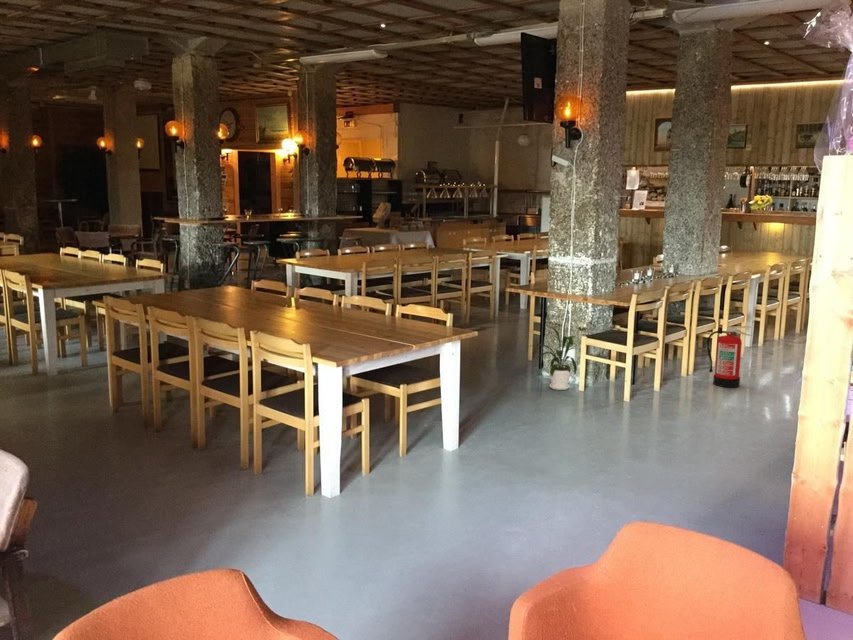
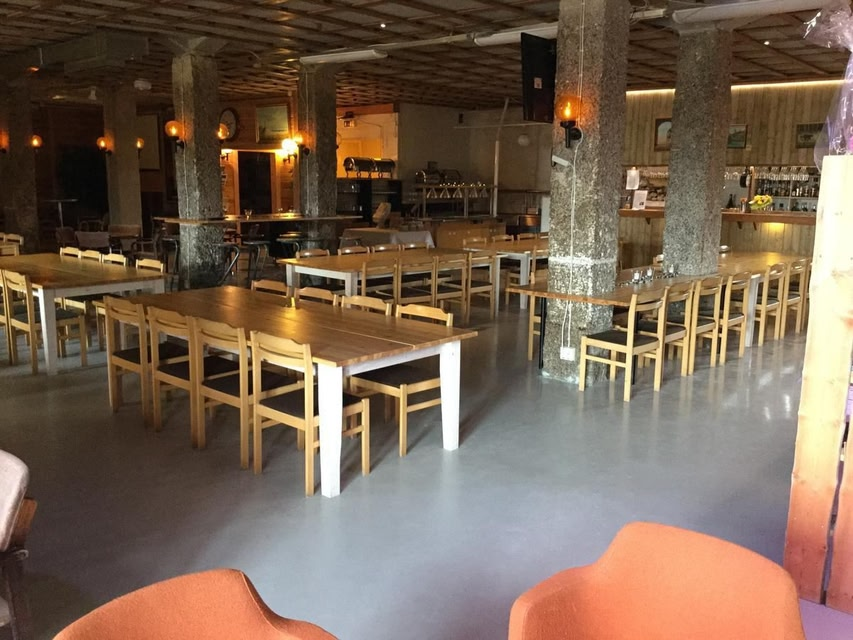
- house plant [527,324,578,391]
- fire extinguisher [706,325,755,388]
